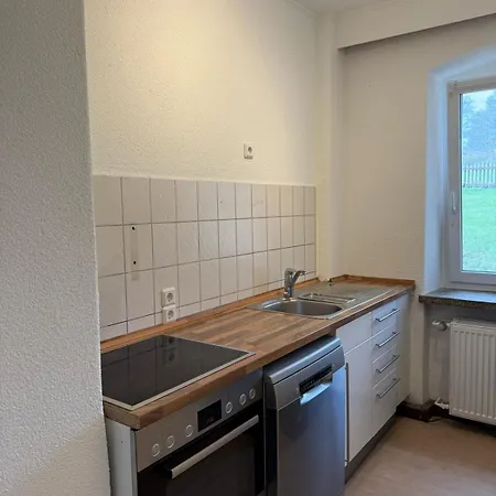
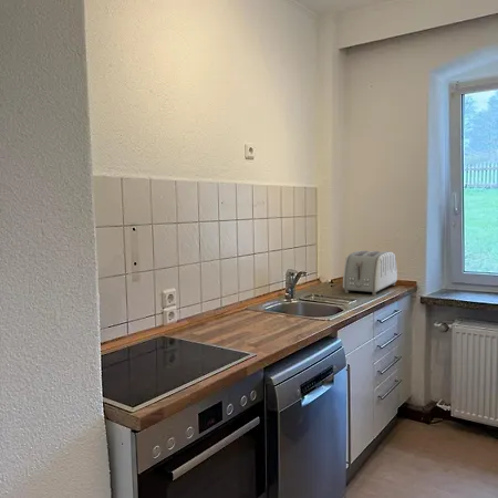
+ toaster [342,250,398,297]
